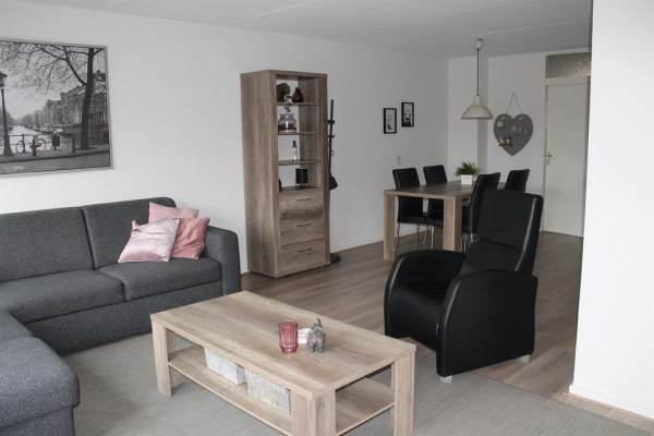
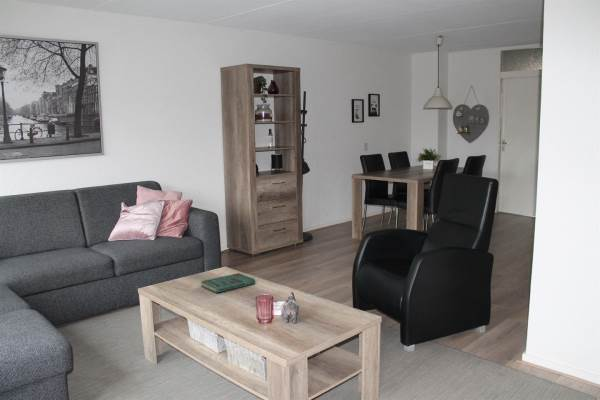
+ book [200,272,256,294]
